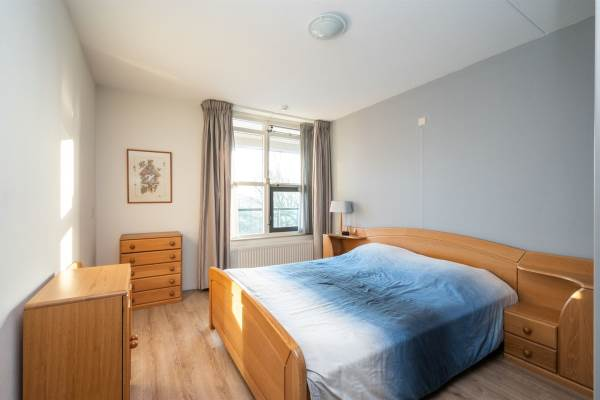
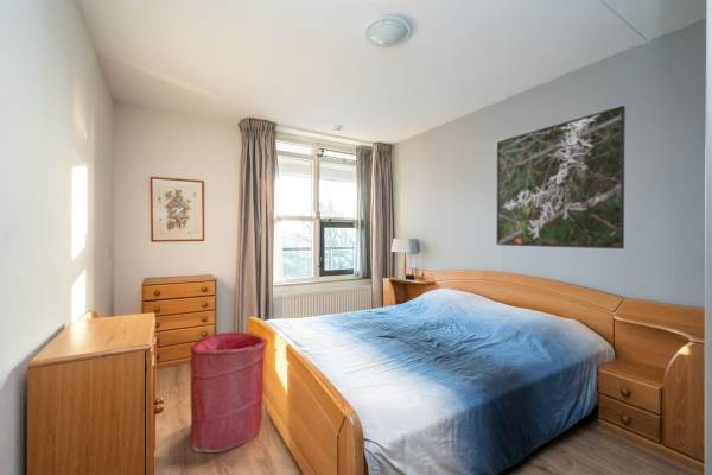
+ laundry hamper [187,330,268,454]
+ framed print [495,104,627,251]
